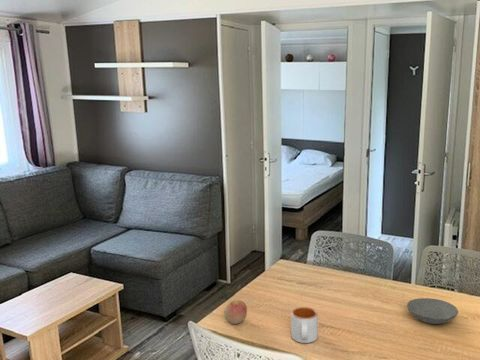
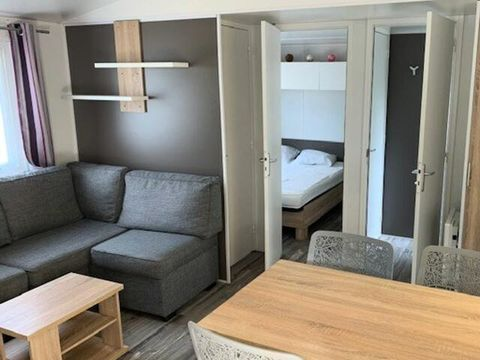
- apple [223,299,248,325]
- bowl [406,297,459,325]
- mug [290,306,319,344]
